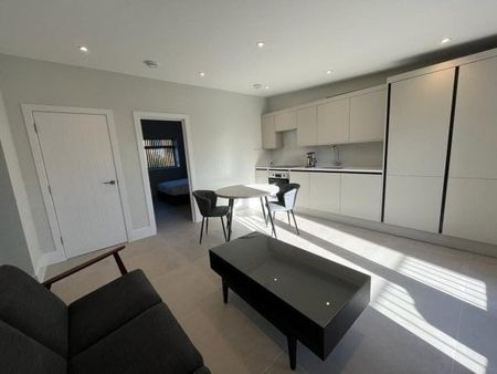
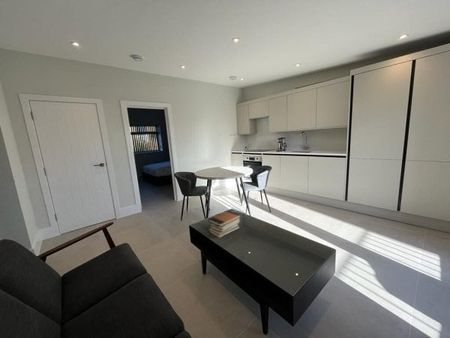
+ book stack [207,209,242,239]
